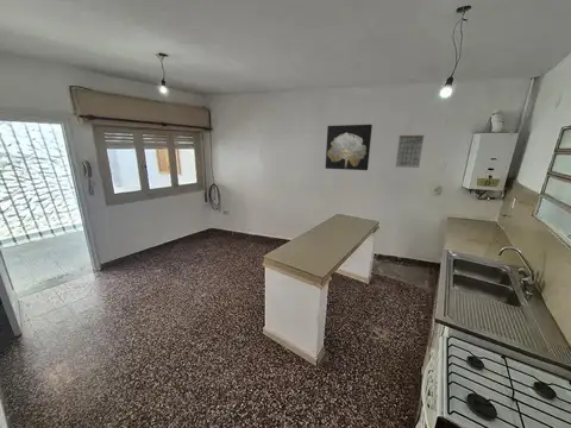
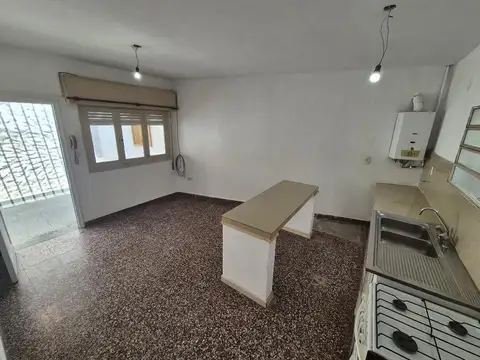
- calendar [395,128,425,169]
- wall art [325,124,374,171]
